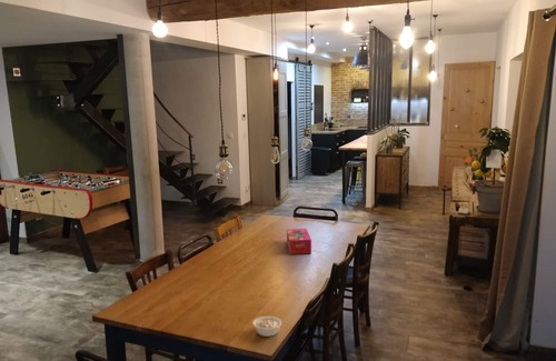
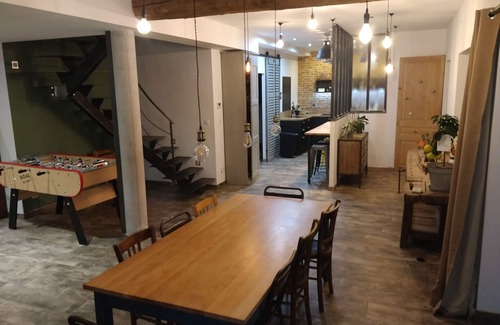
- tissue box [286,228,312,255]
- legume [251,315,282,338]
